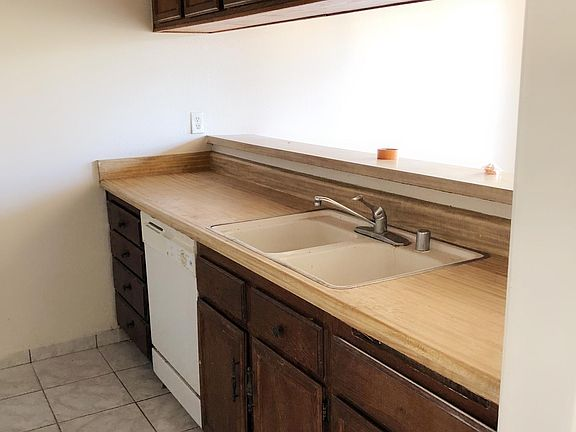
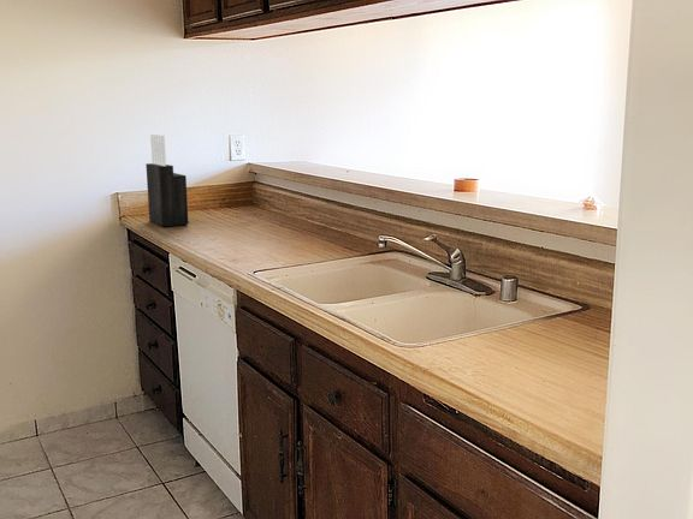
+ knife block [144,133,189,227]
